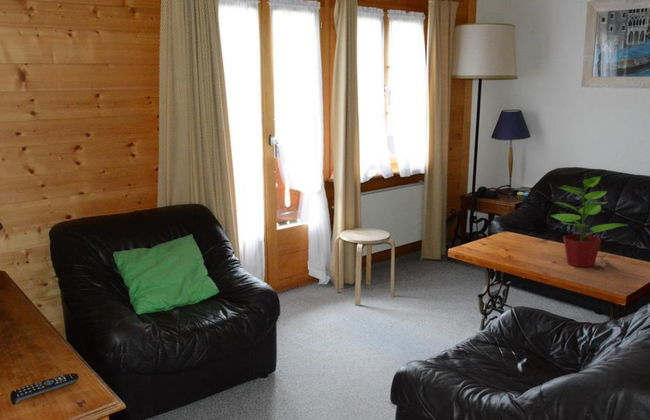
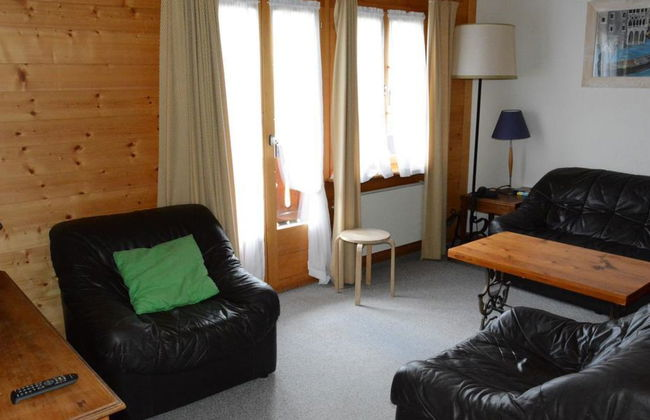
- potted plant [550,173,627,268]
